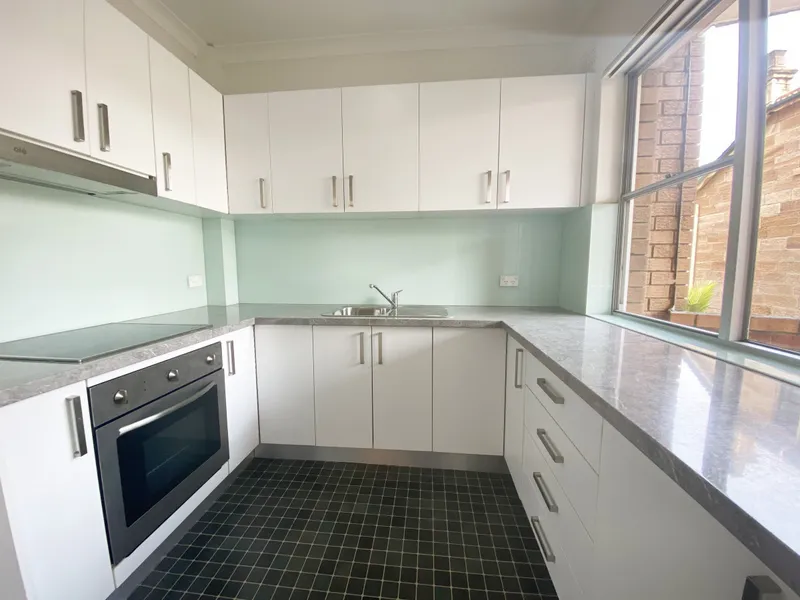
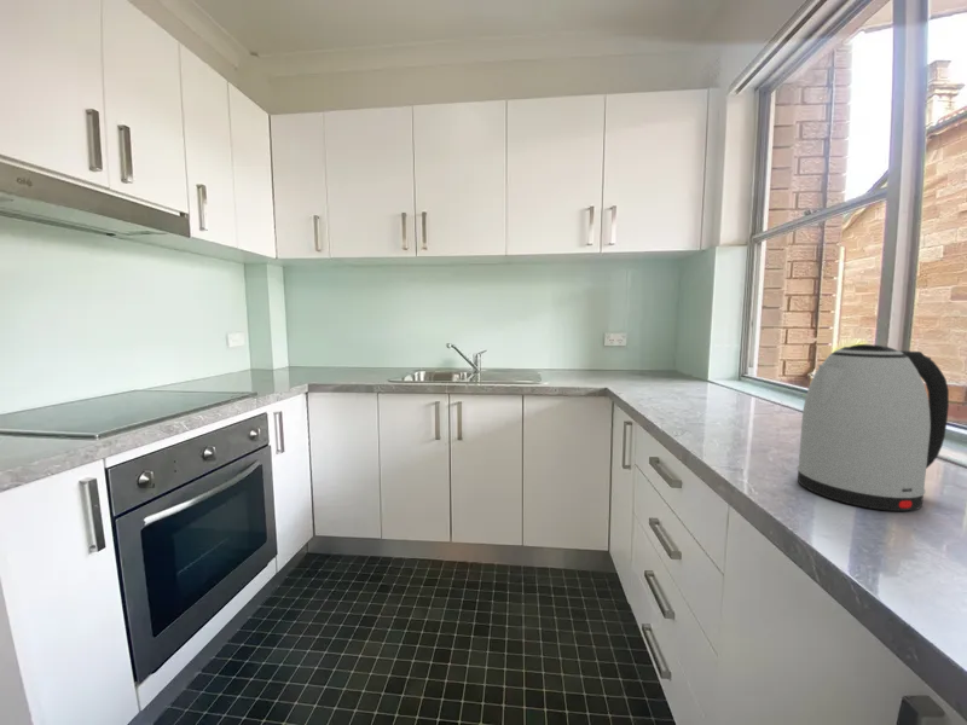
+ kettle [797,343,950,512]
